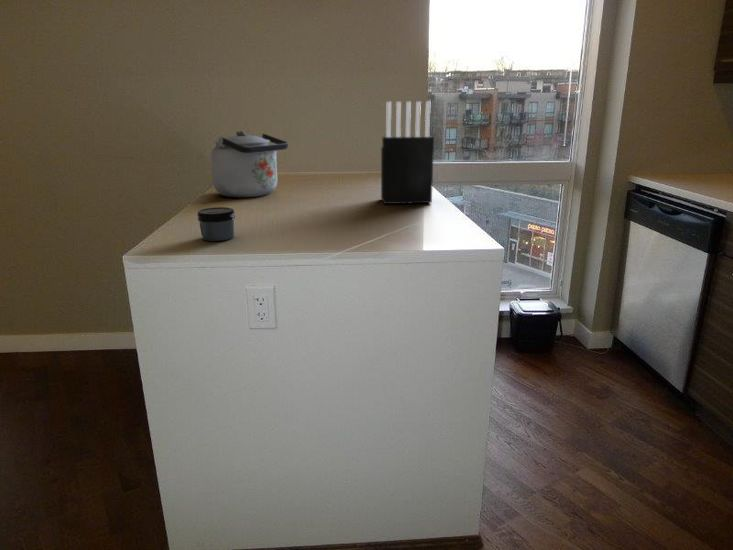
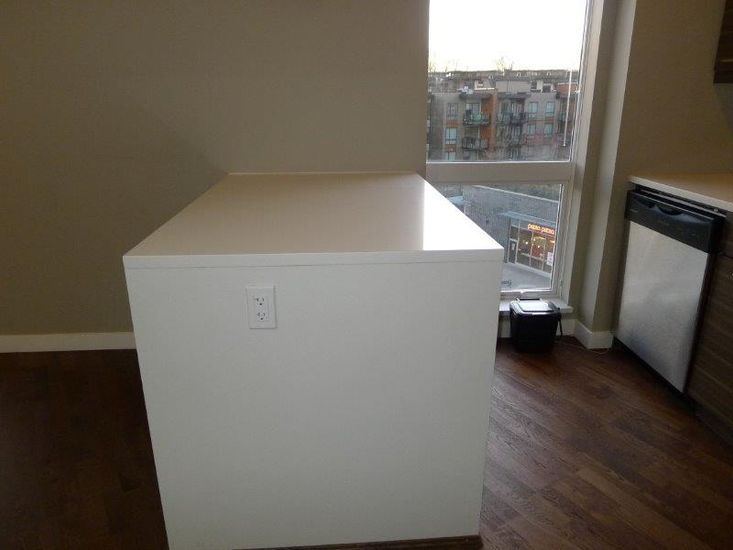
- kettle [210,130,289,199]
- knife block [380,101,435,205]
- jar [197,206,236,242]
